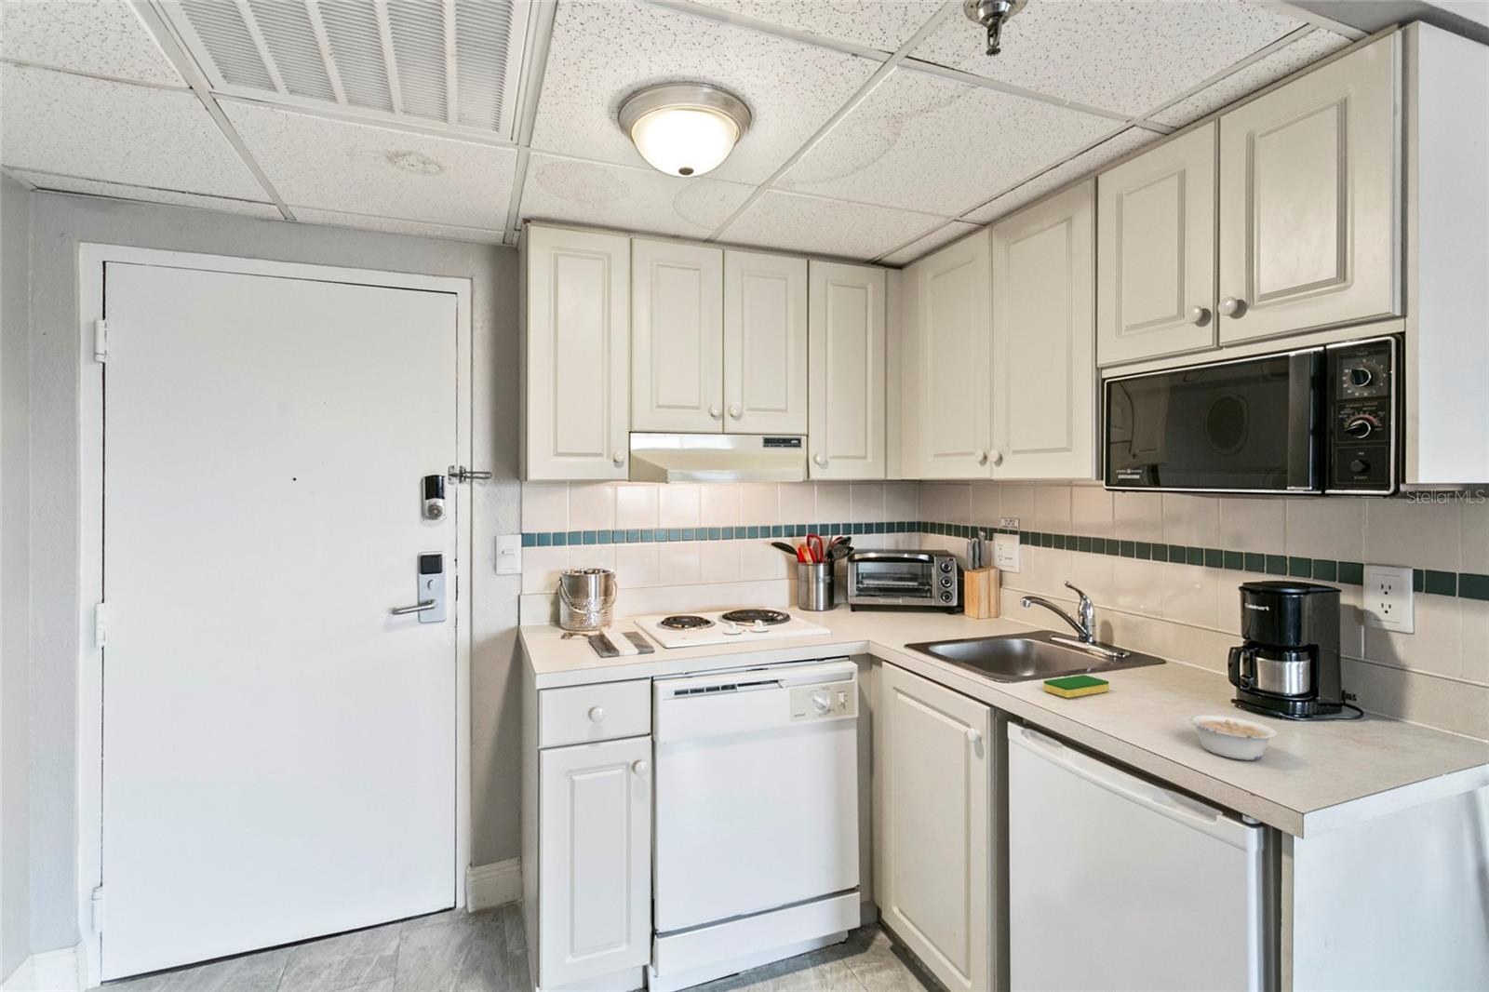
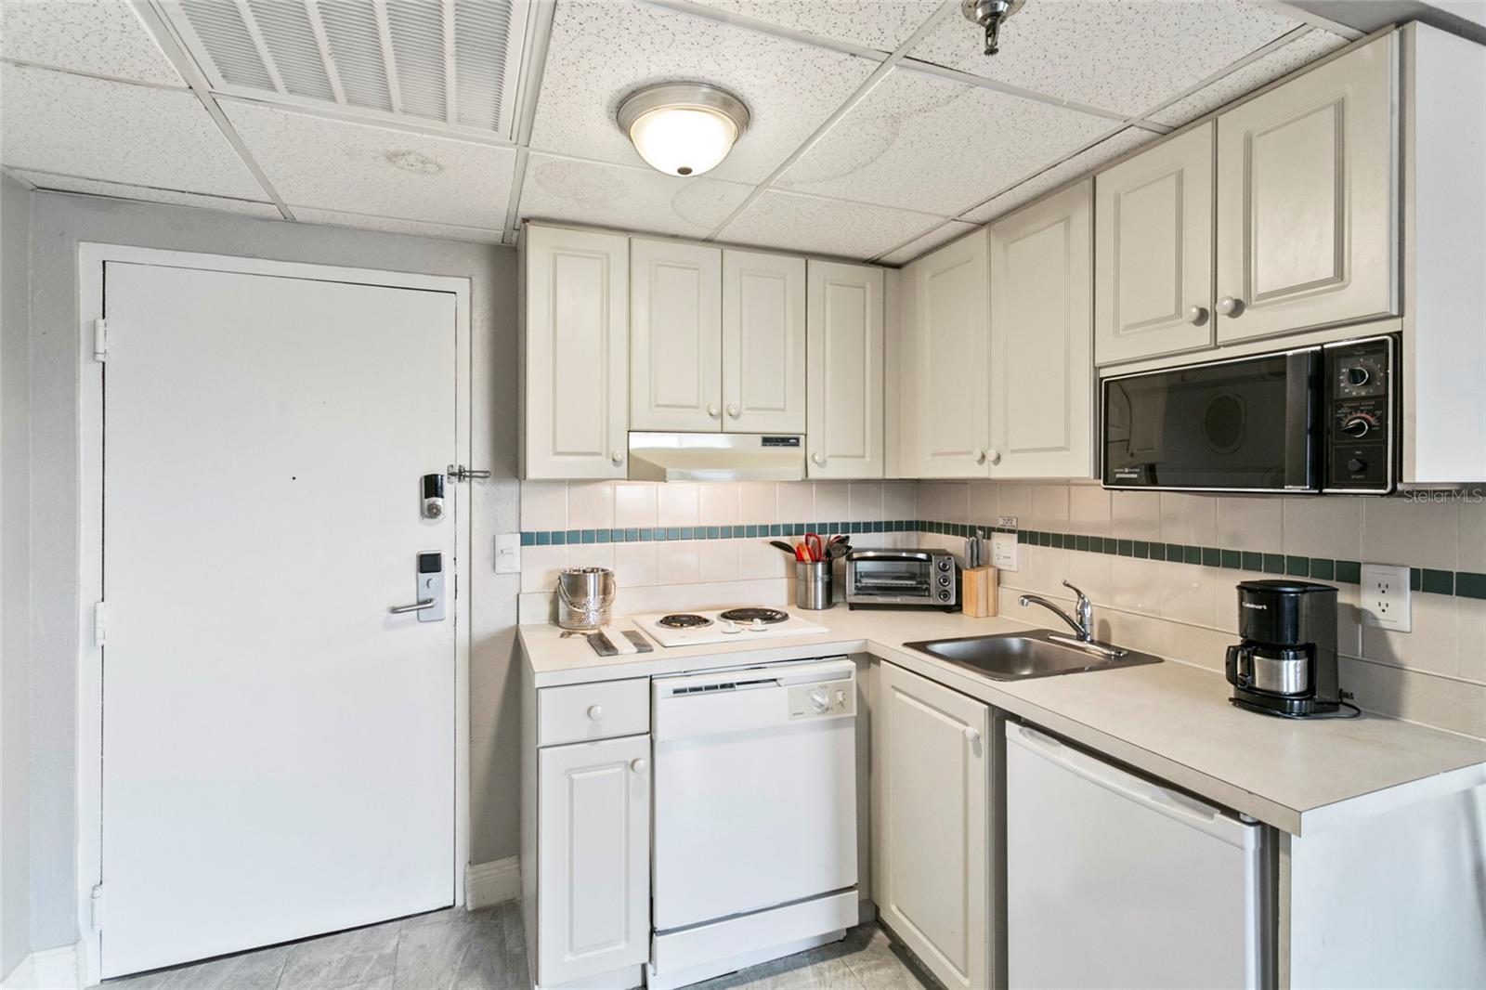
- legume [1188,713,1278,762]
- dish sponge [1043,674,1110,699]
